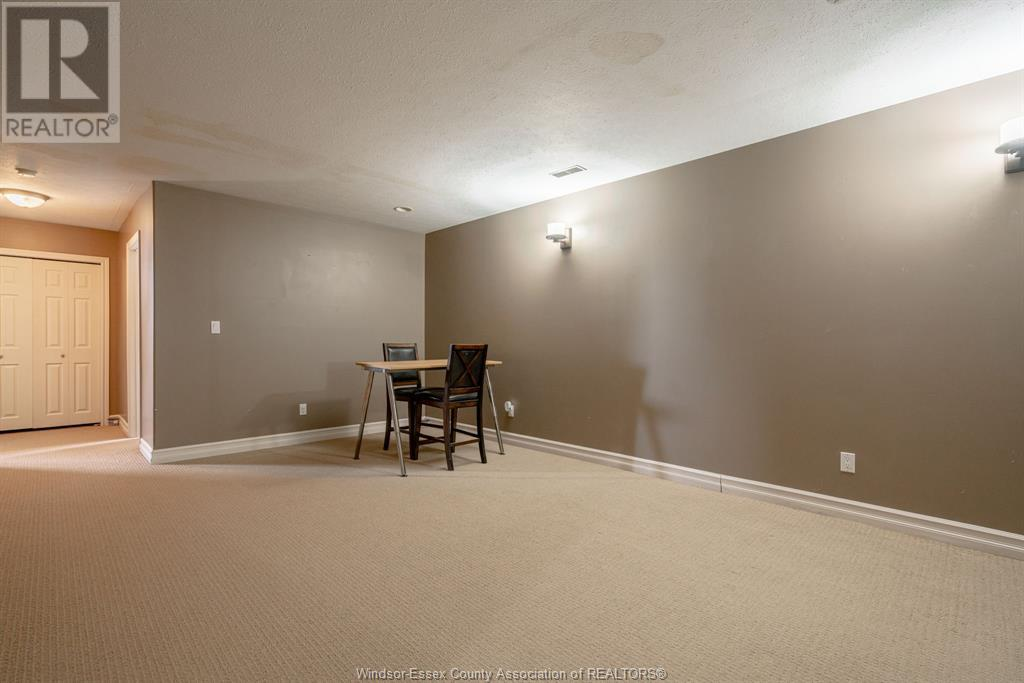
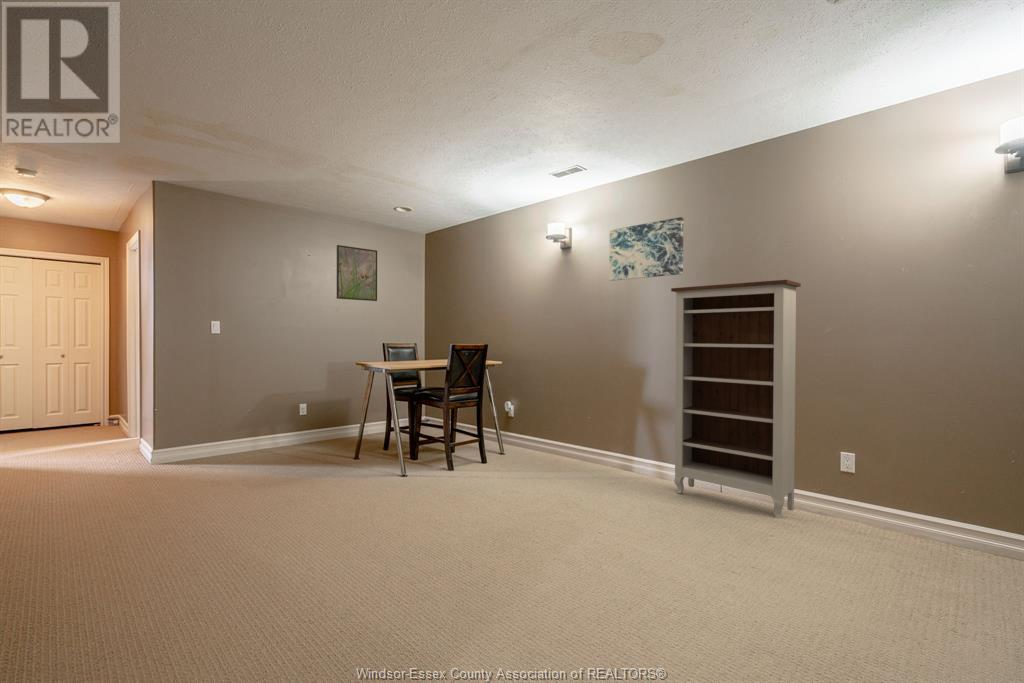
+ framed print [336,244,378,302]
+ bookshelf [670,279,802,520]
+ wall art [608,216,684,282]
